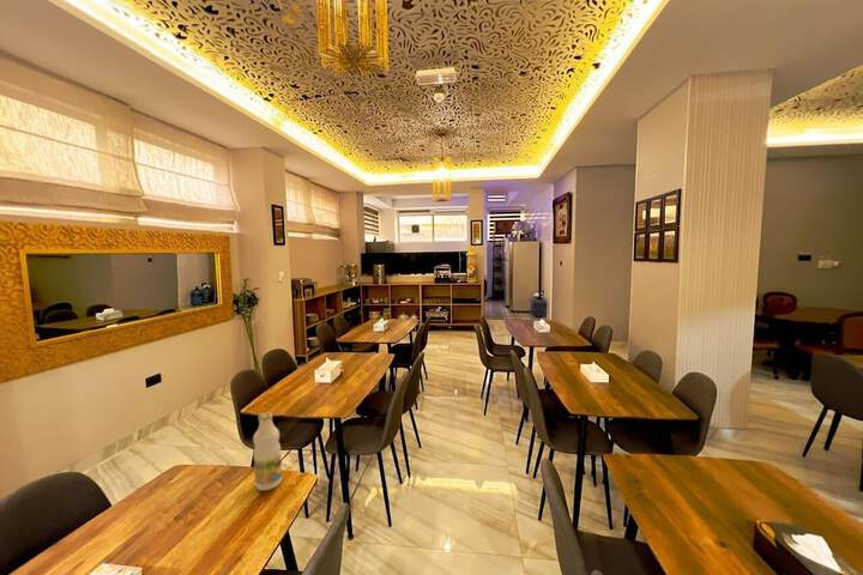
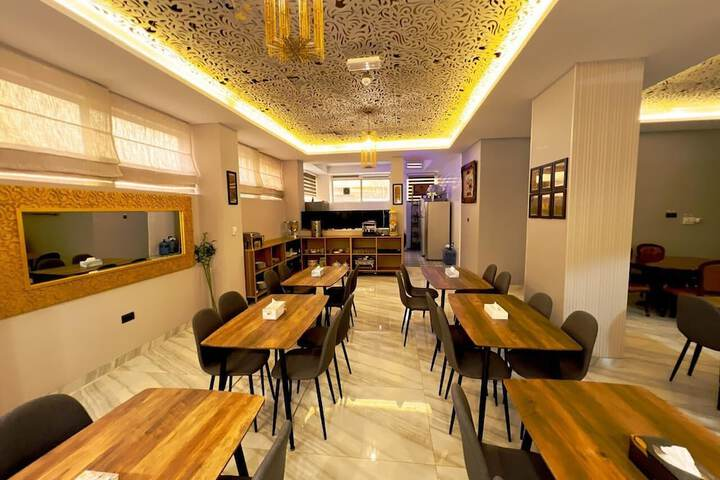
- bottle [252,411,283,492]
